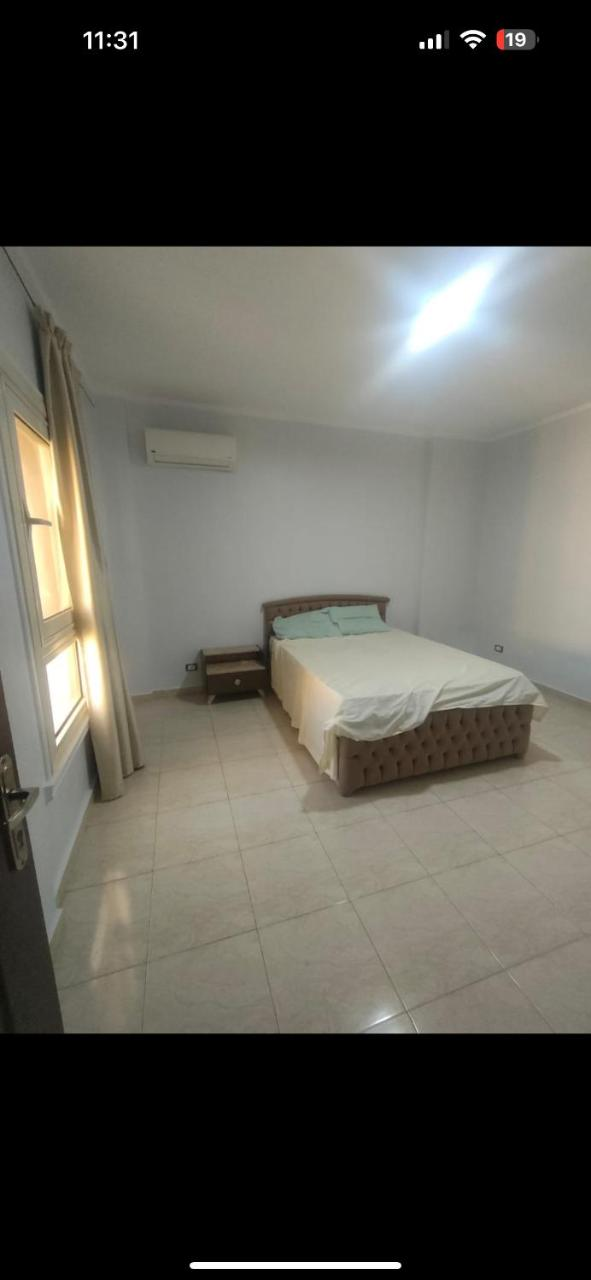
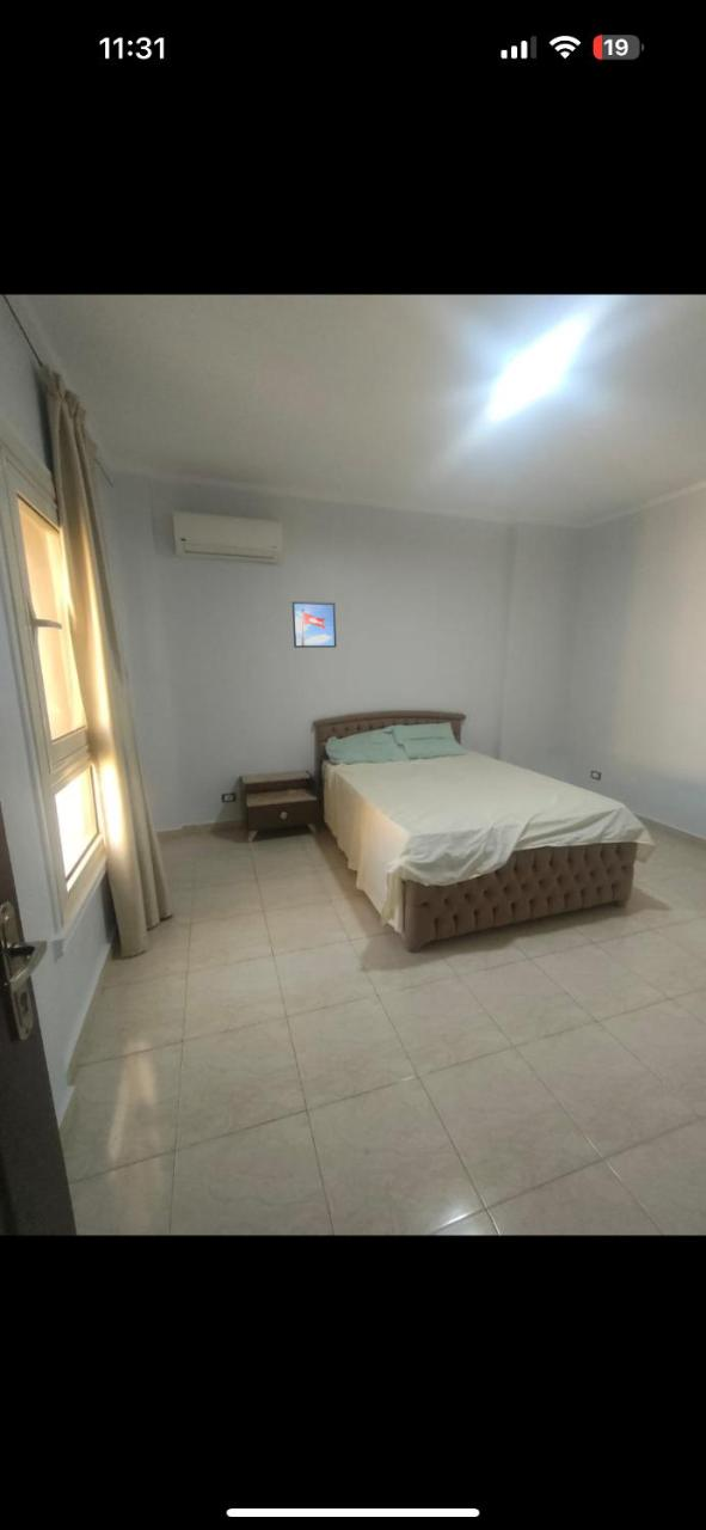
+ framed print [291,600,338,649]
